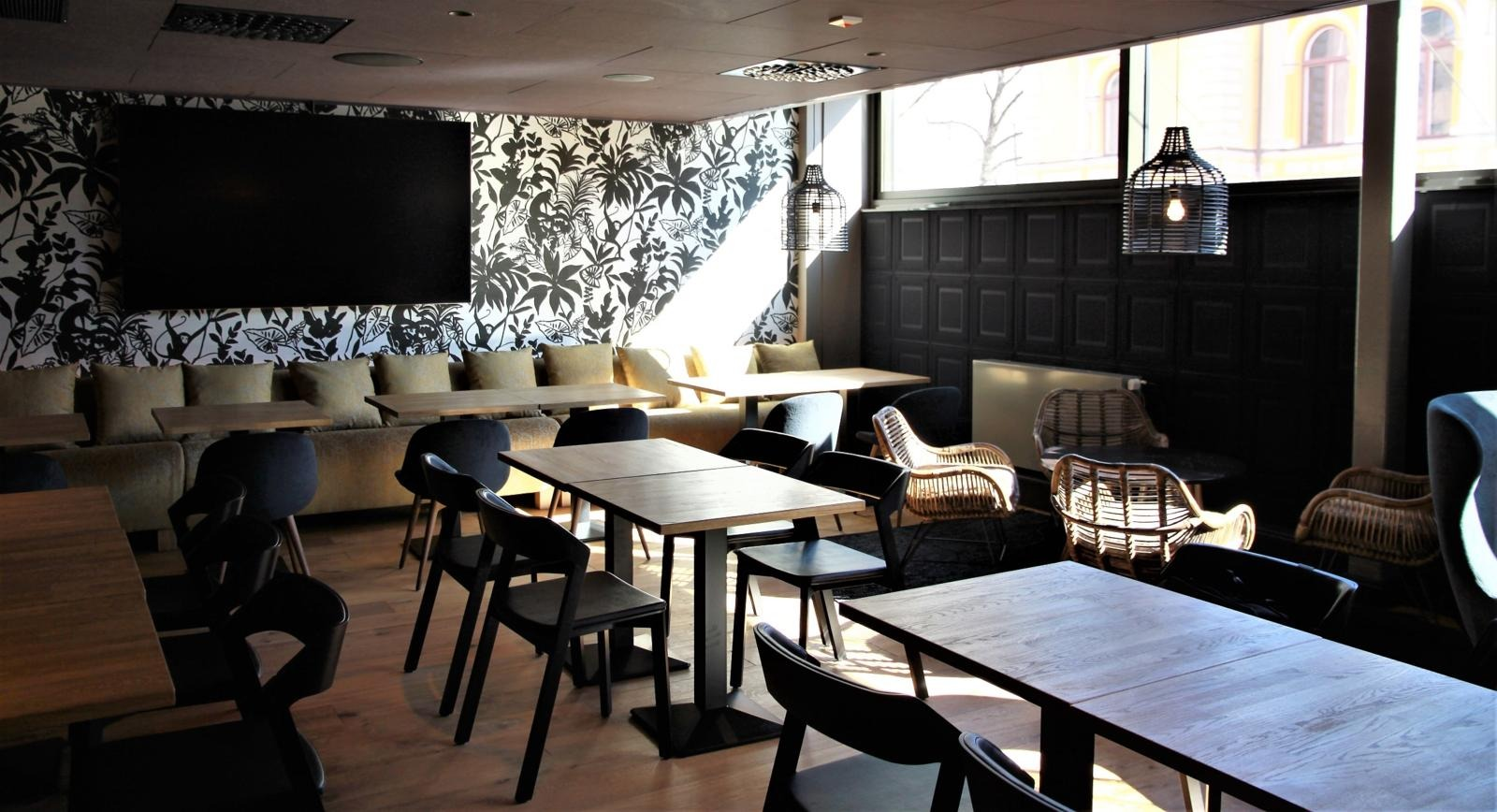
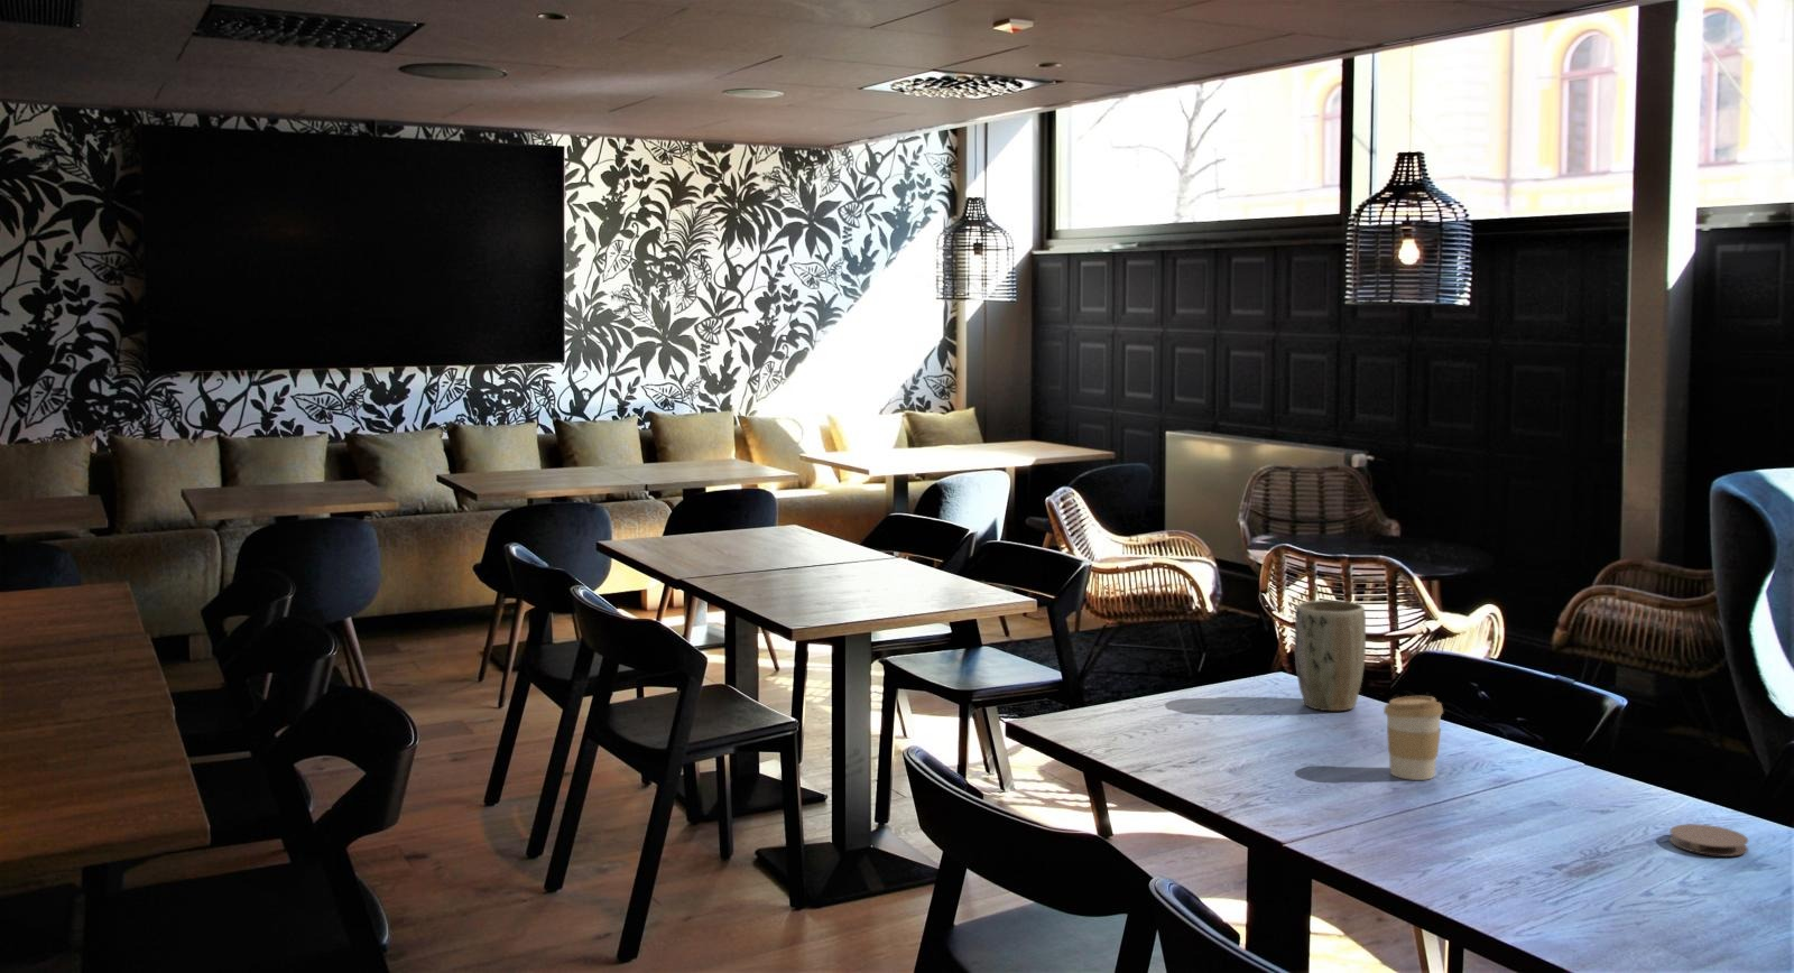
+ coffee cup [1383,695,1444,781]
+ coaster [1668,823,1750,858]
+ plant pot [1294,599,1367,712]
